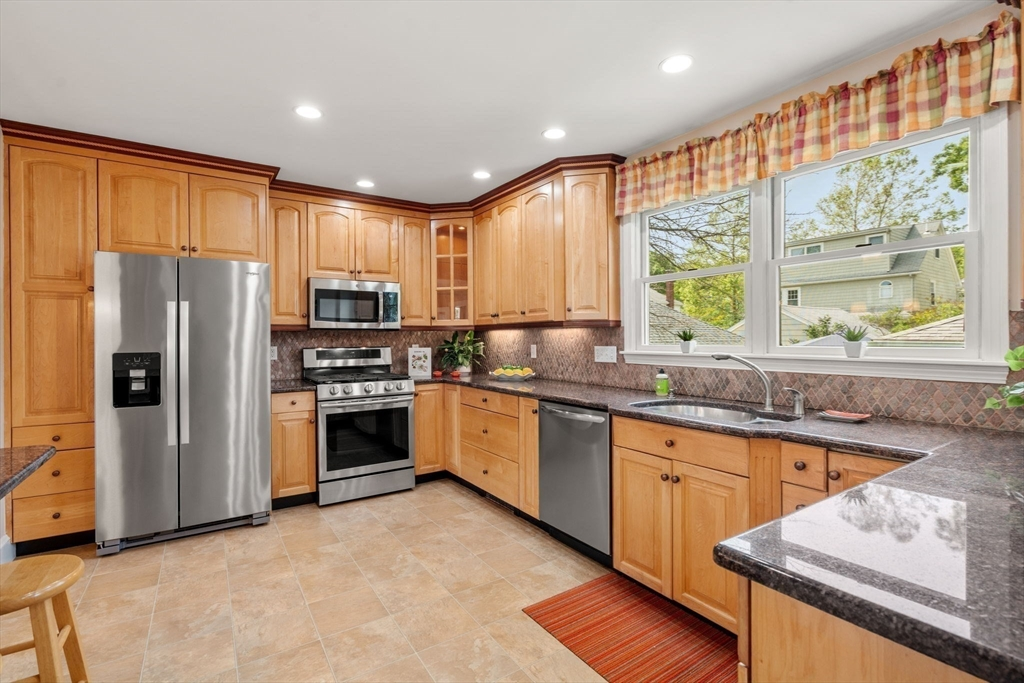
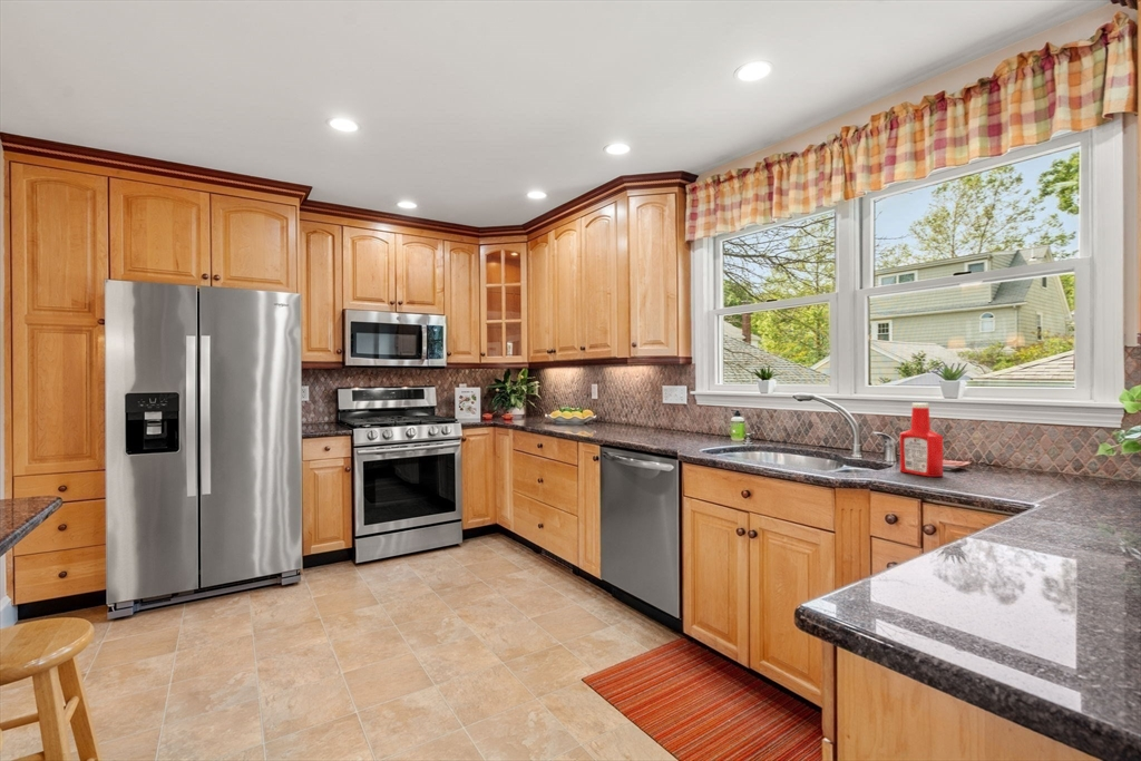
+ soap bottle [899,402,944,478]
